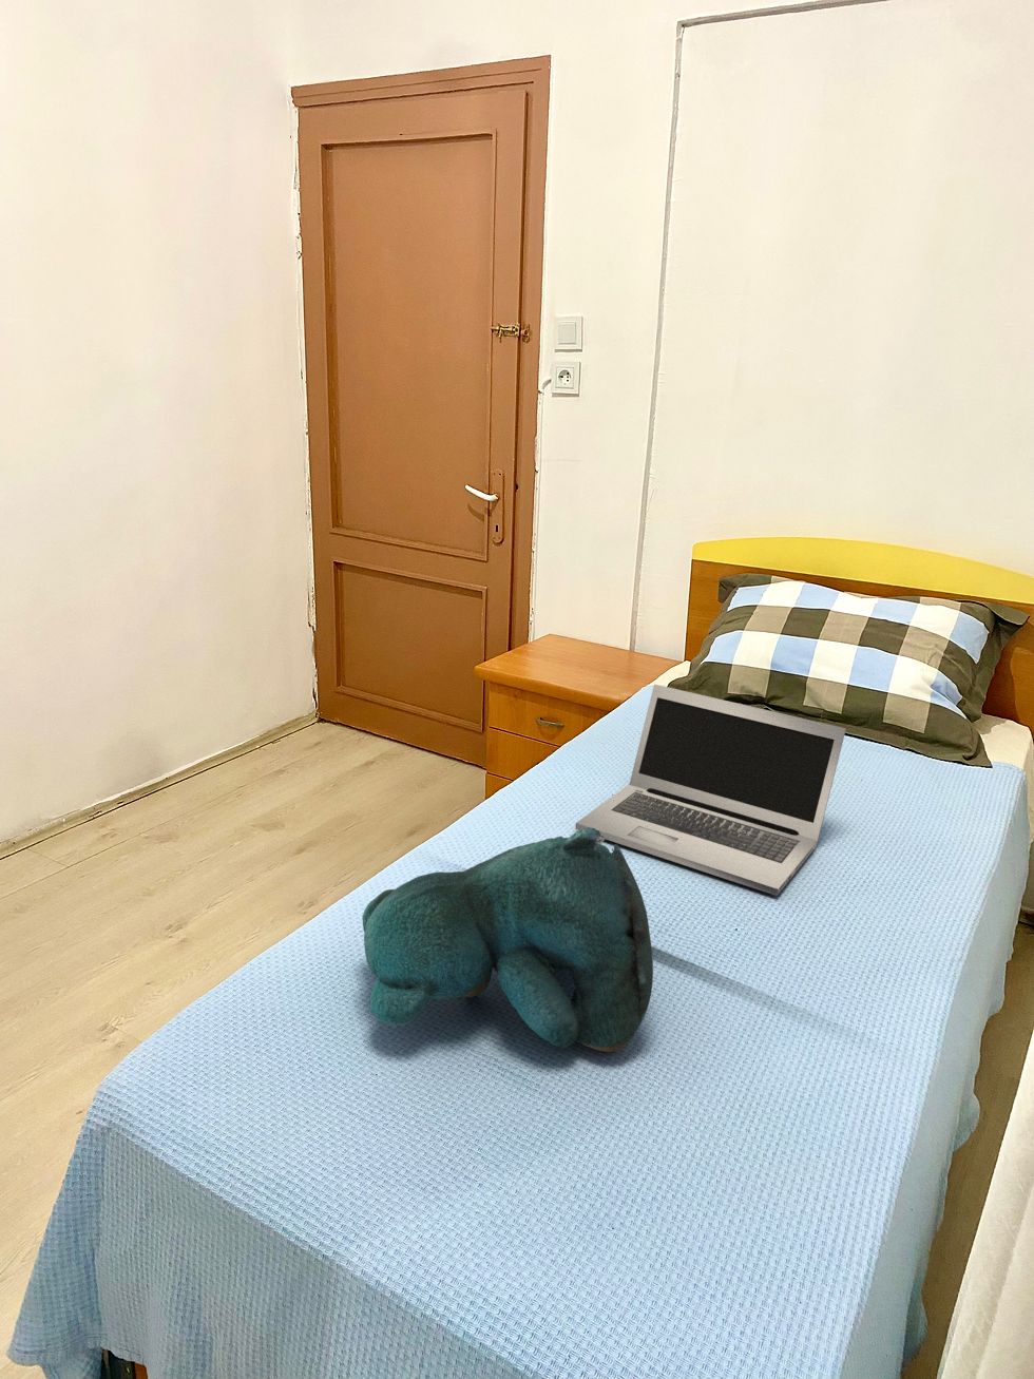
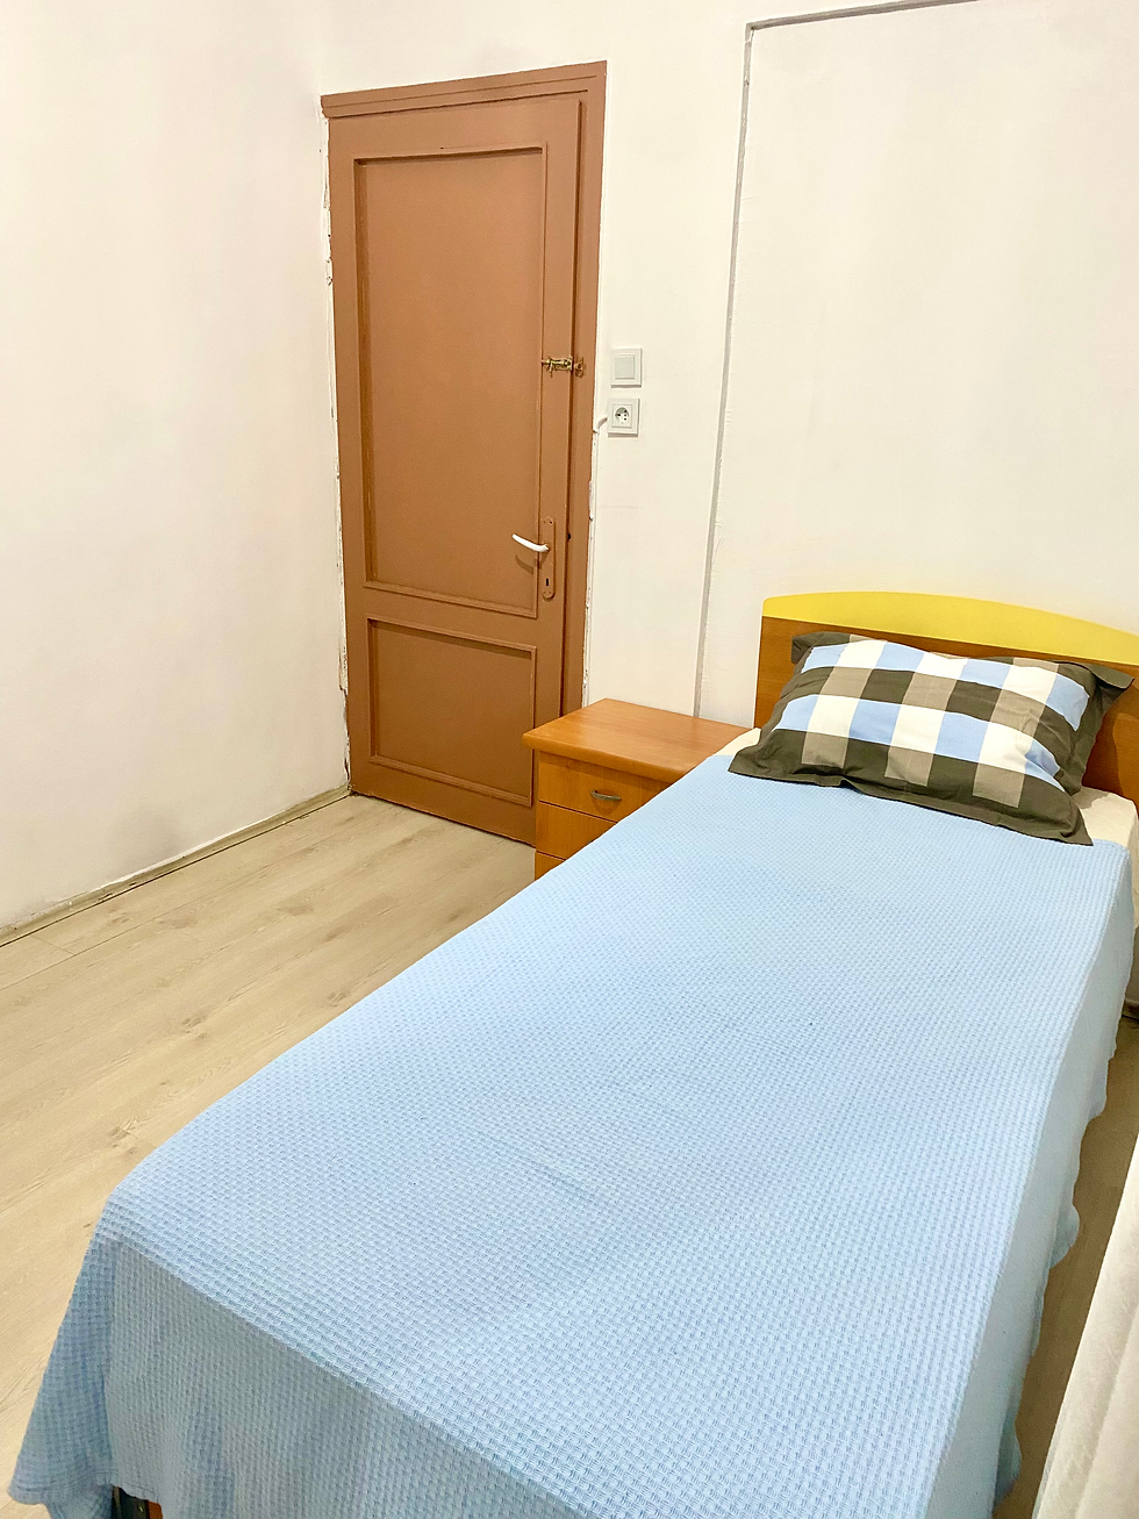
- teddy bear [361,828,654,1053]
- laptop [573,684,847,897]
